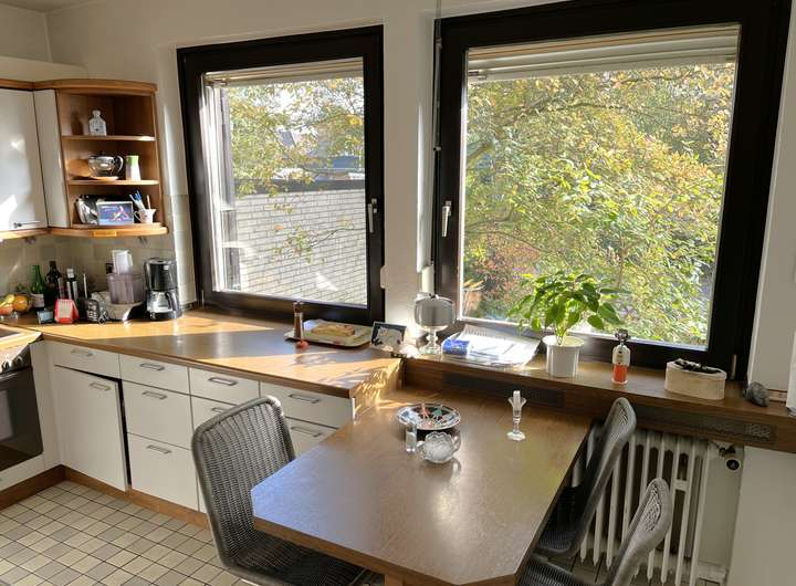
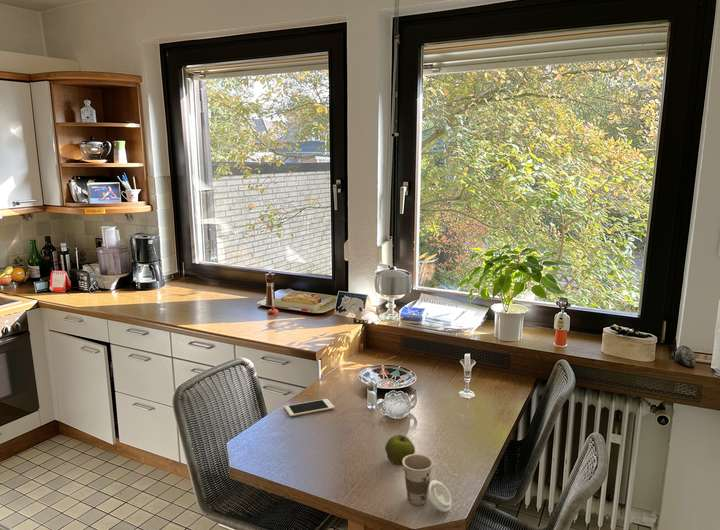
+ apple [384,434,416,465]
+ cell phone [284,398,335,417]
+ cup [402,453,453,513]
